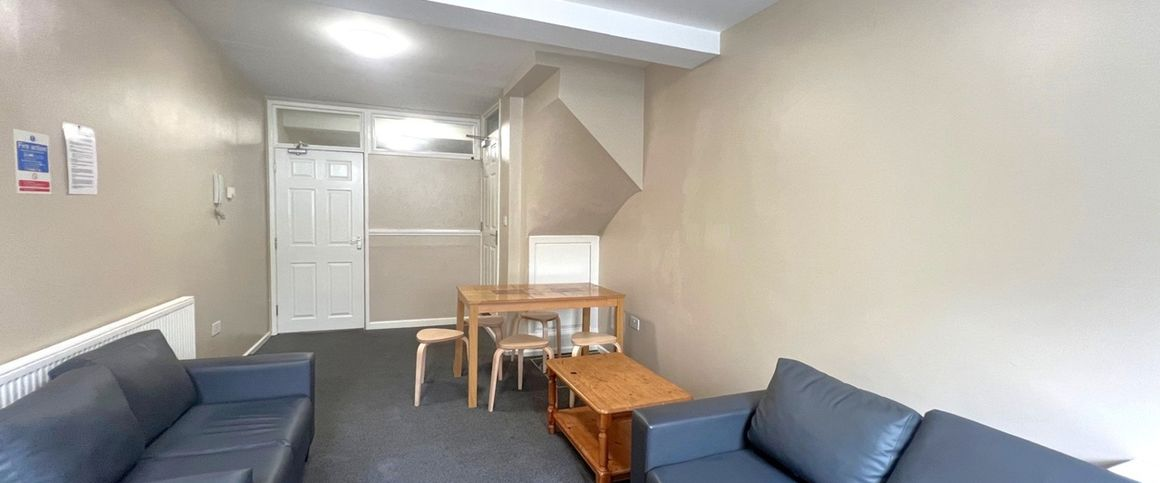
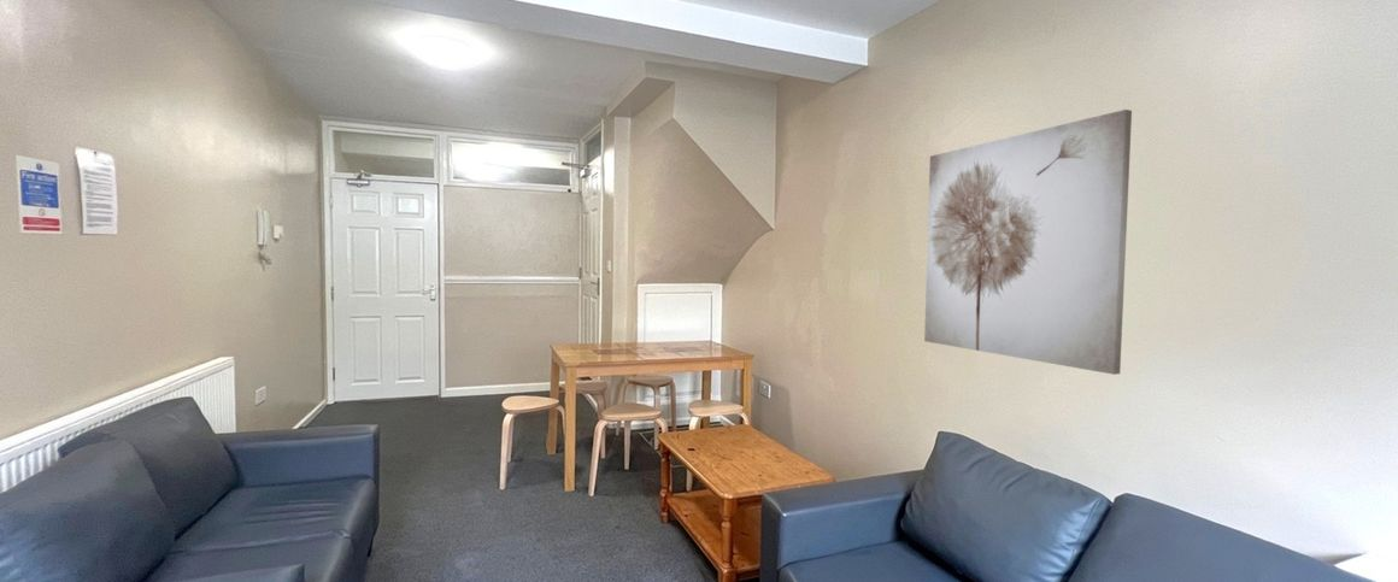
+ wall art [923,108,1133,376]
